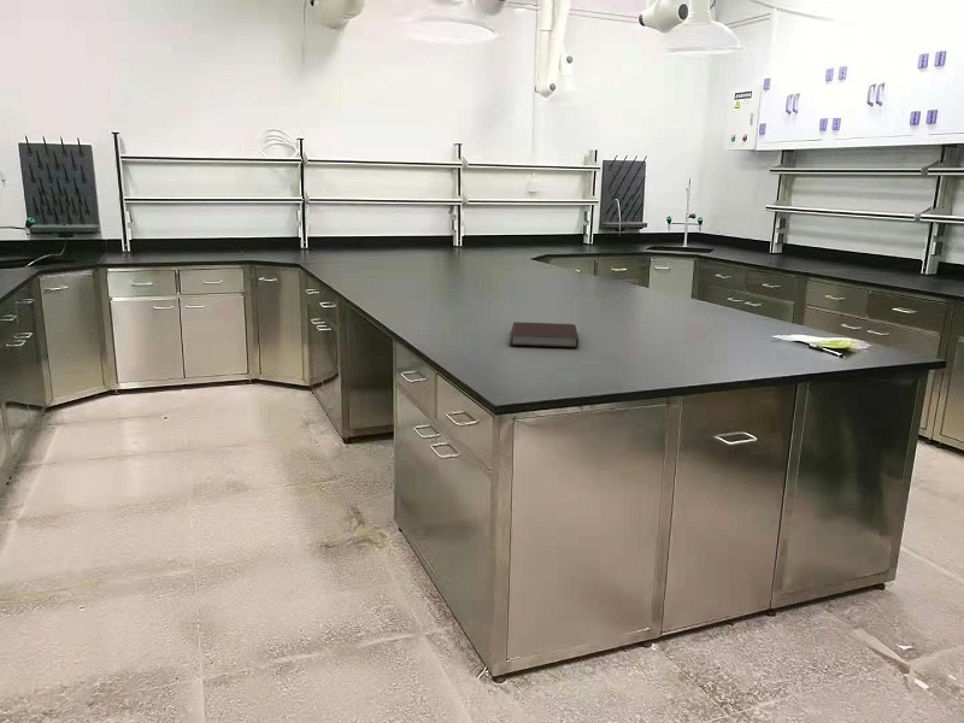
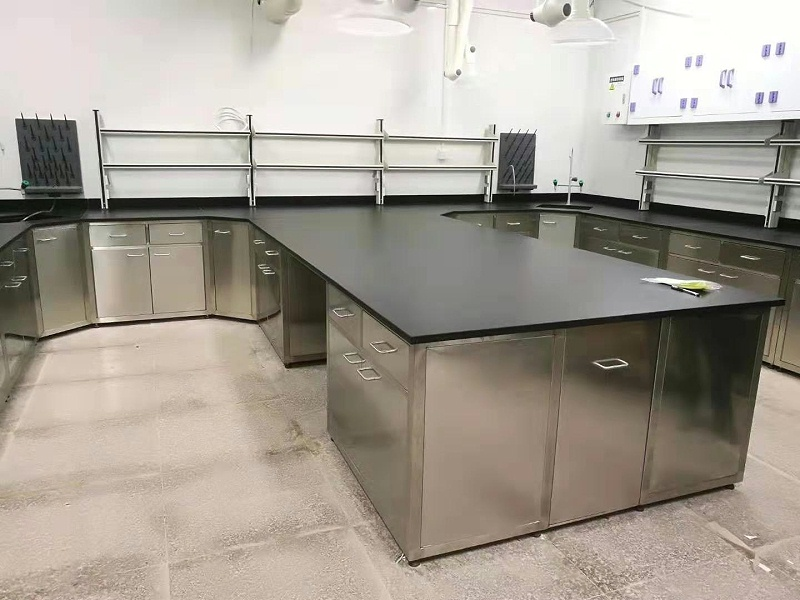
- notebook [509,321,580,348]
